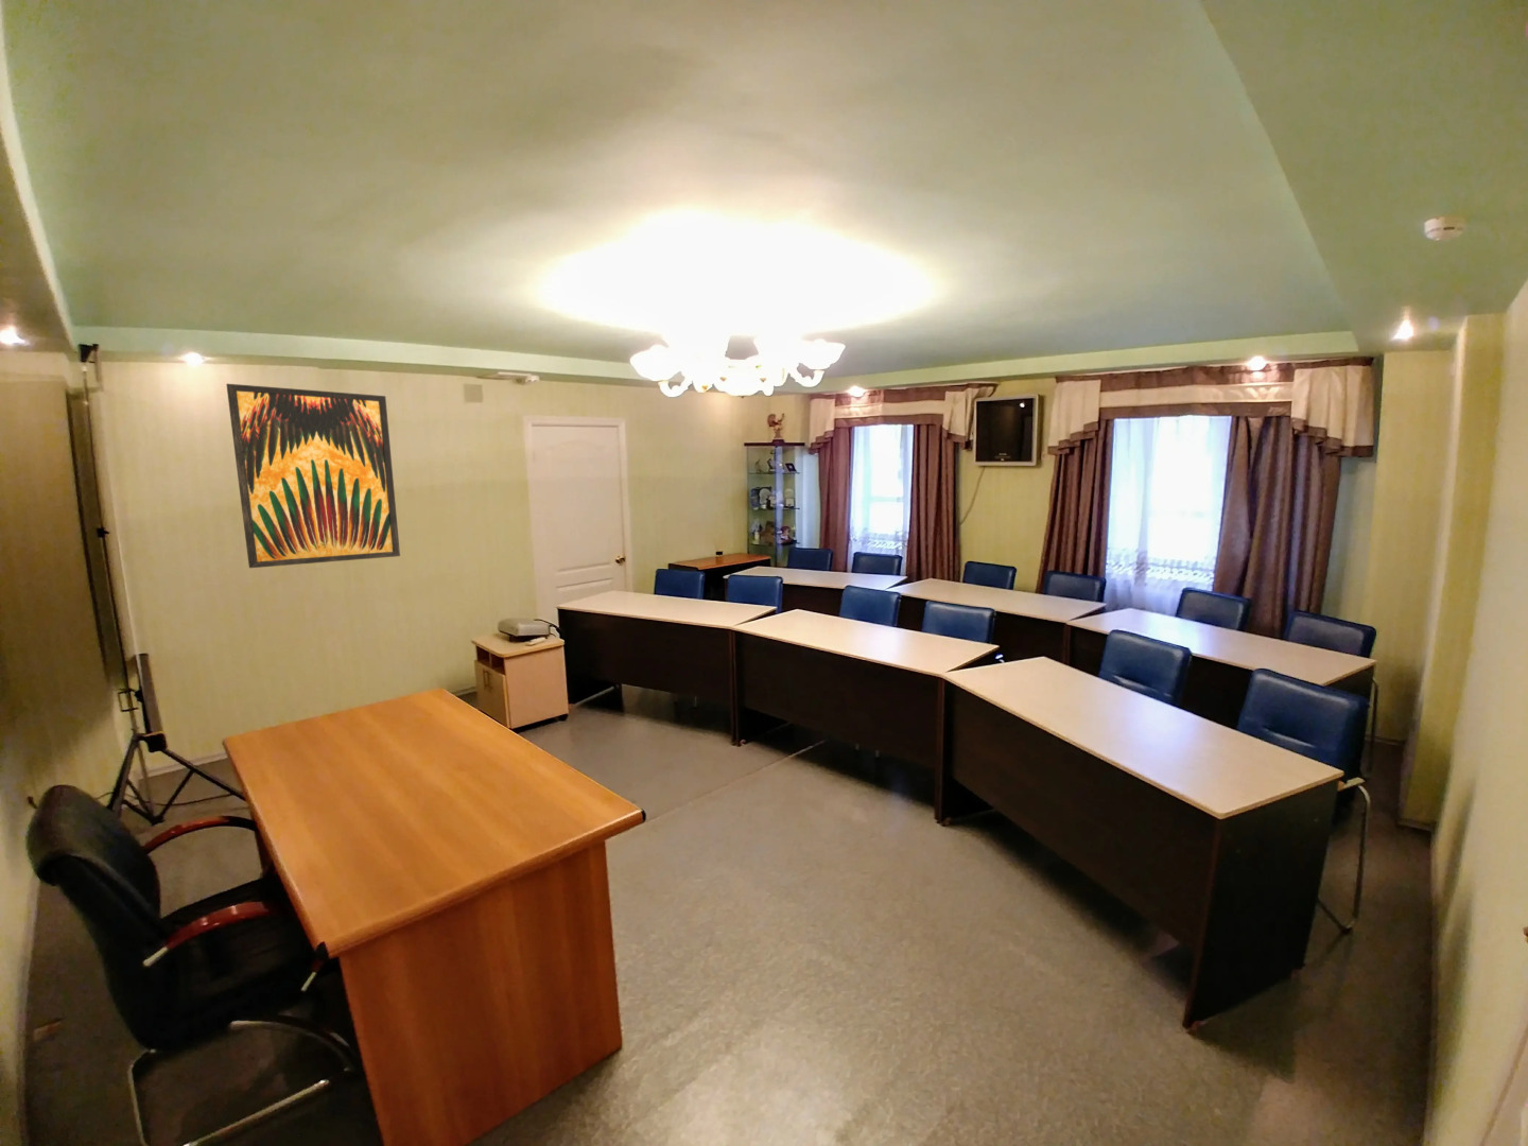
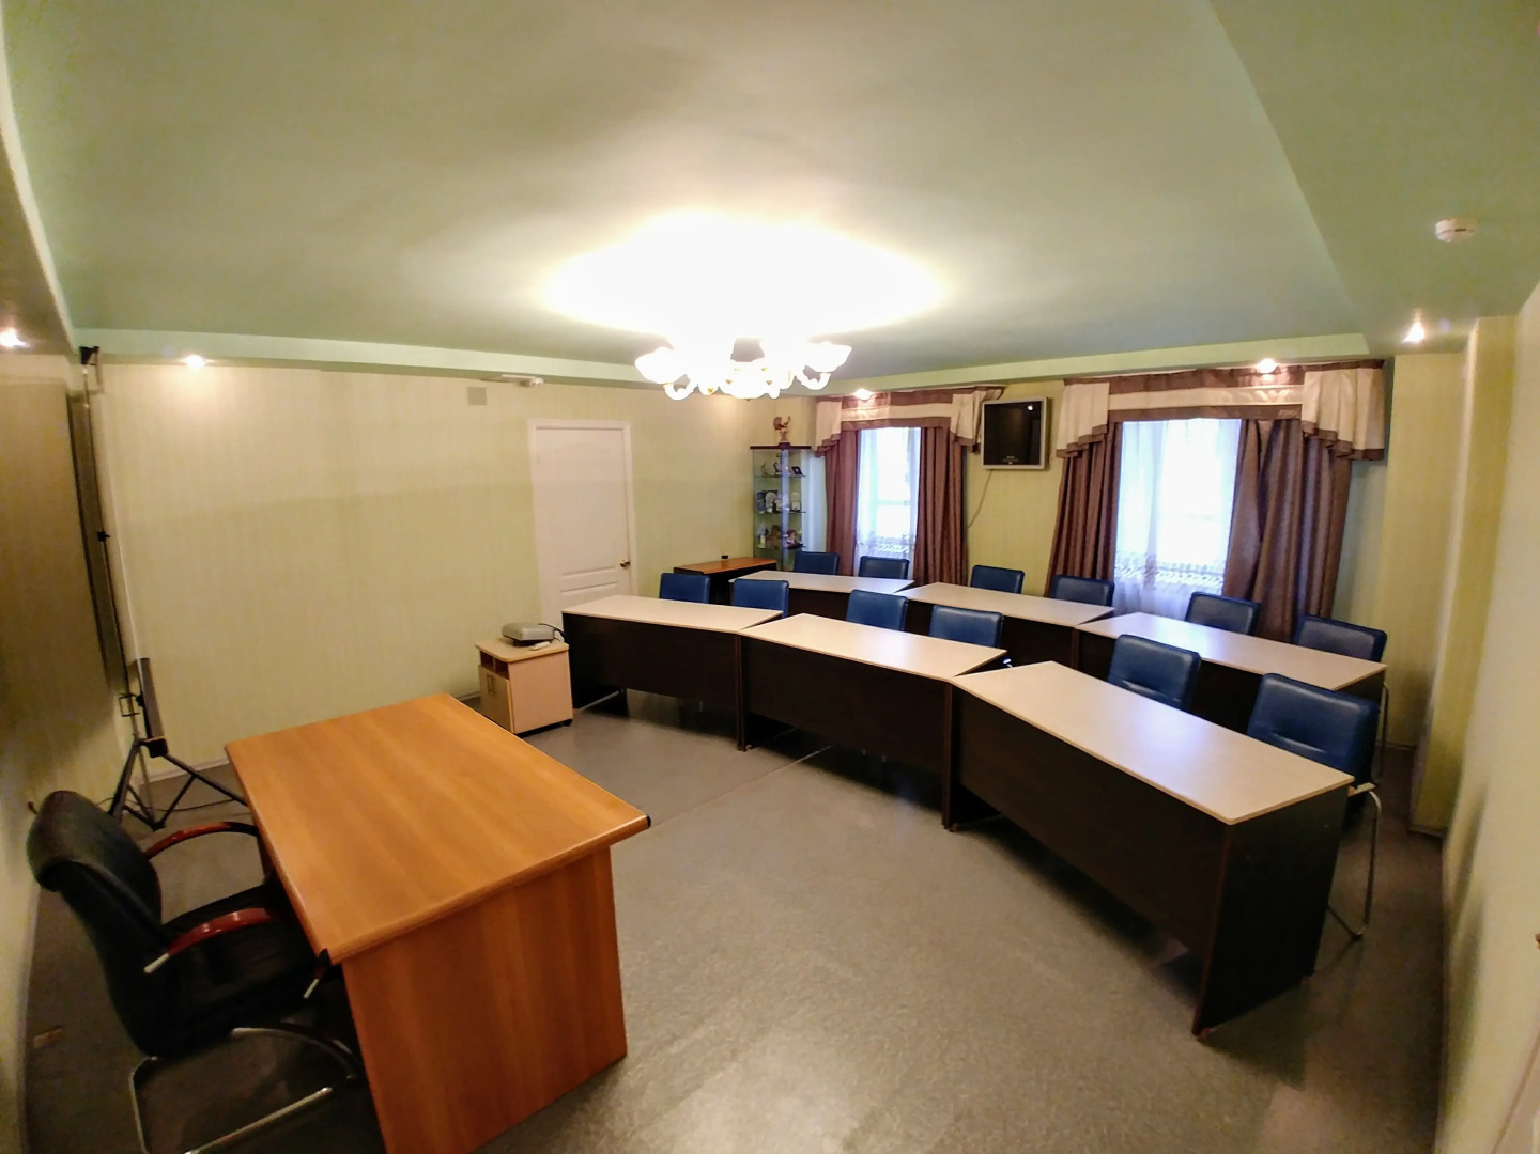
- wall art [225,383,401,568]
